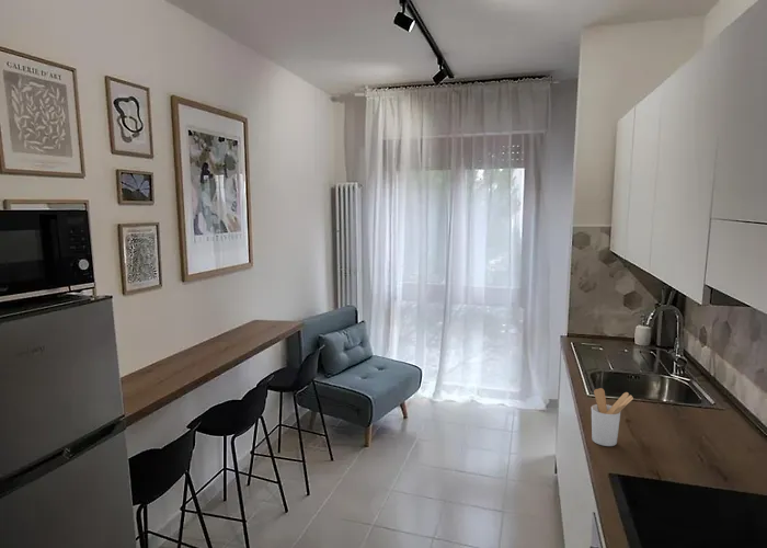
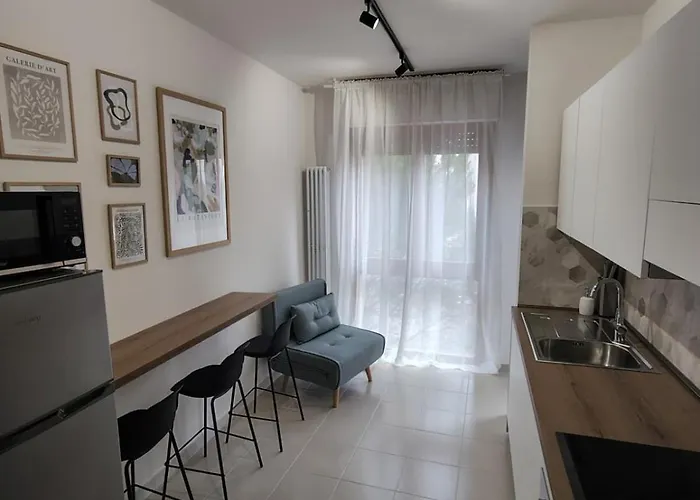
- utensil holder [591,387,634,447]
